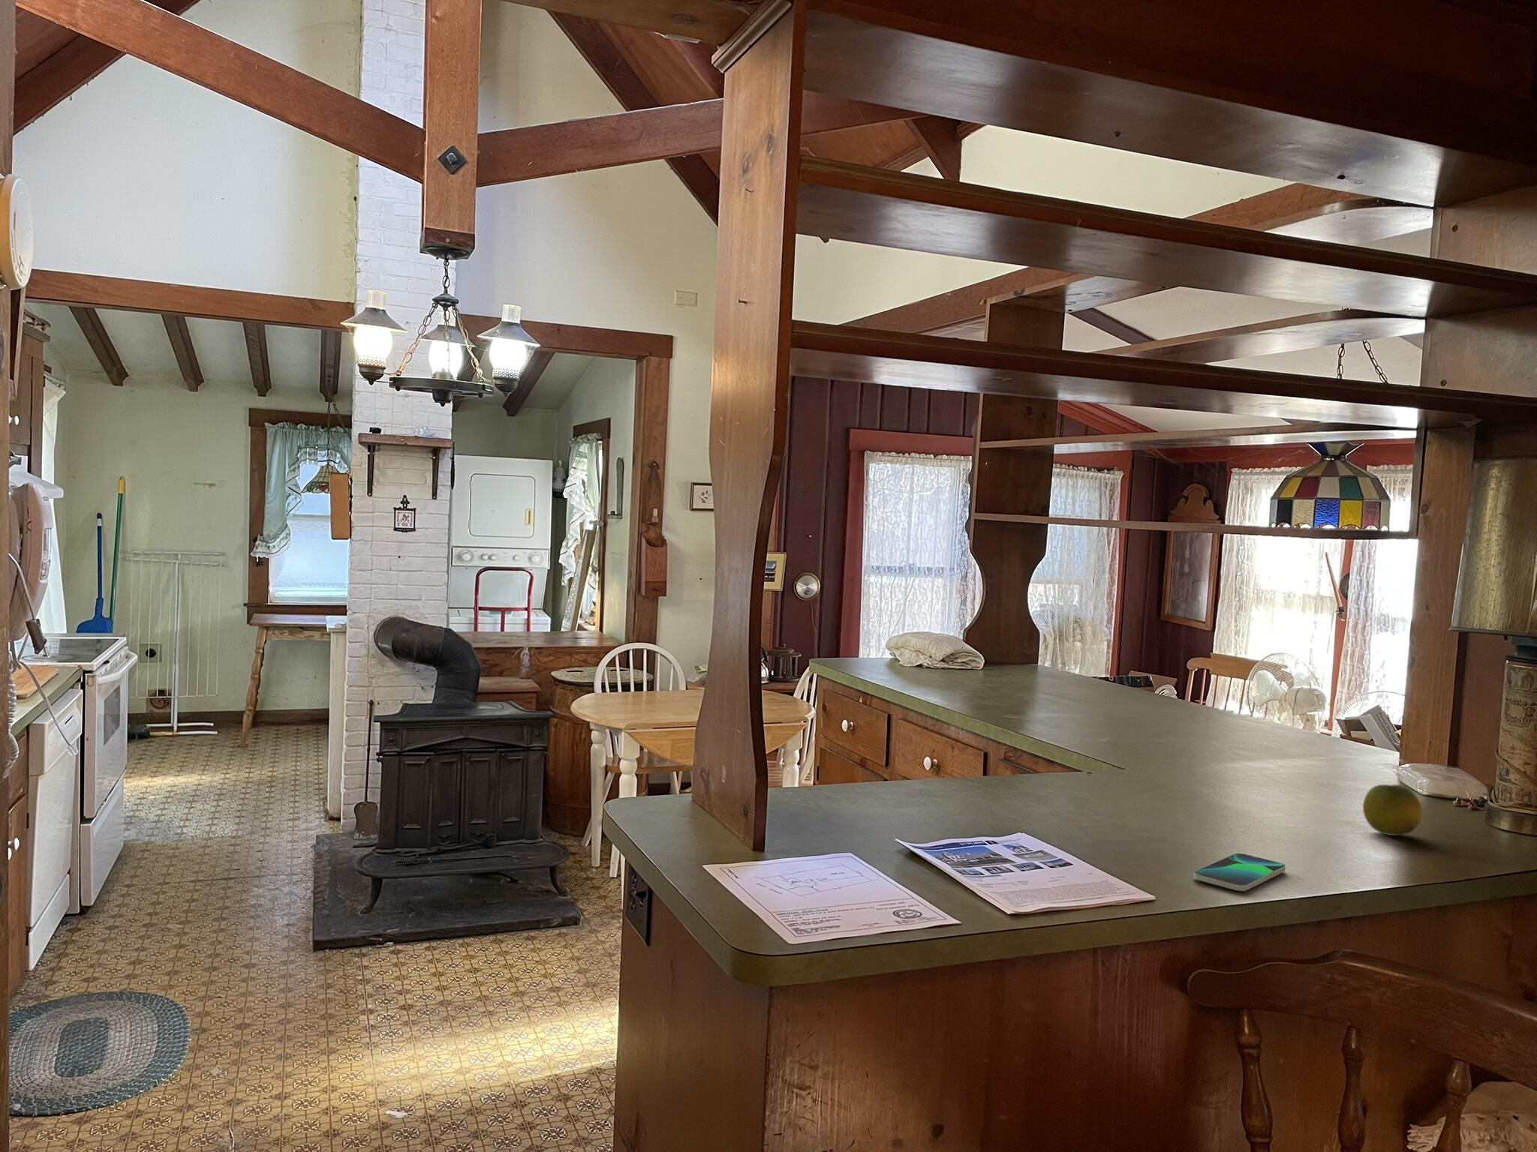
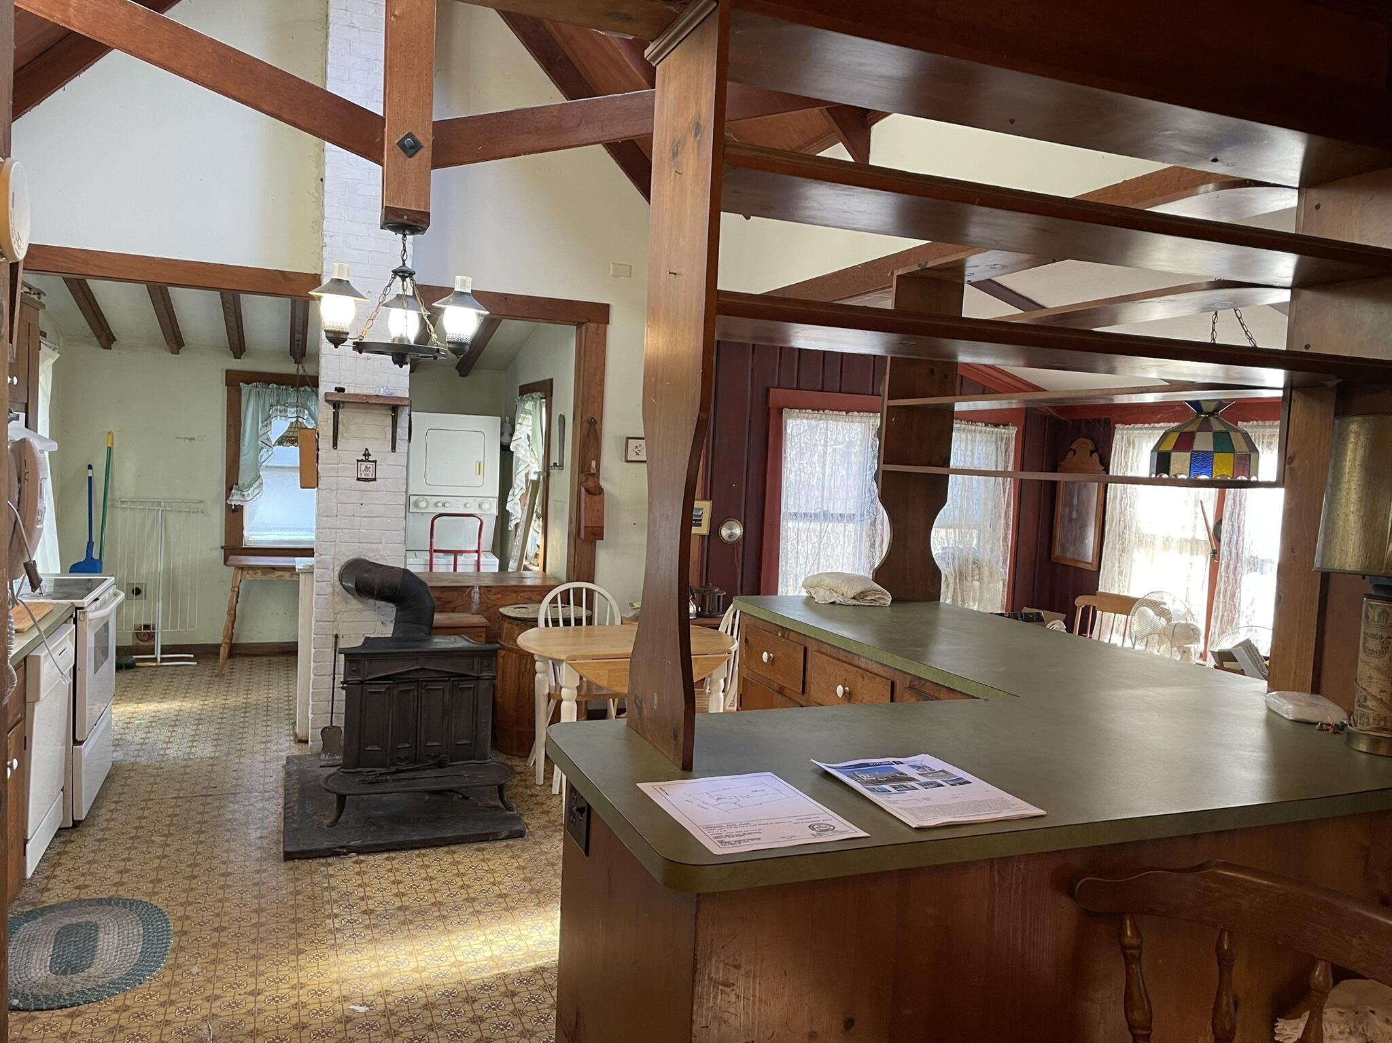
- fruit [1363,784,1423,836]
- smartphone [1193,853,1286,892]
